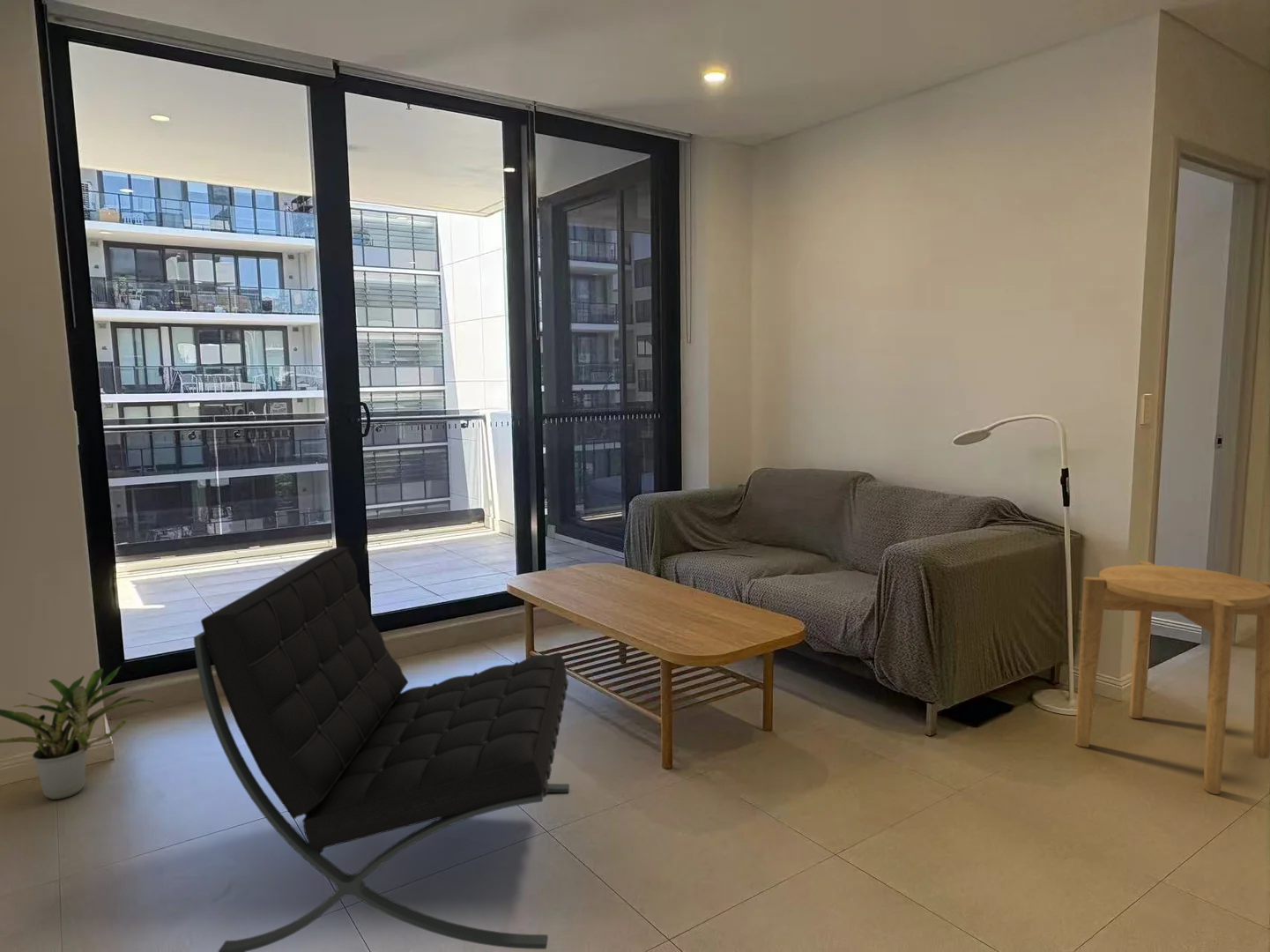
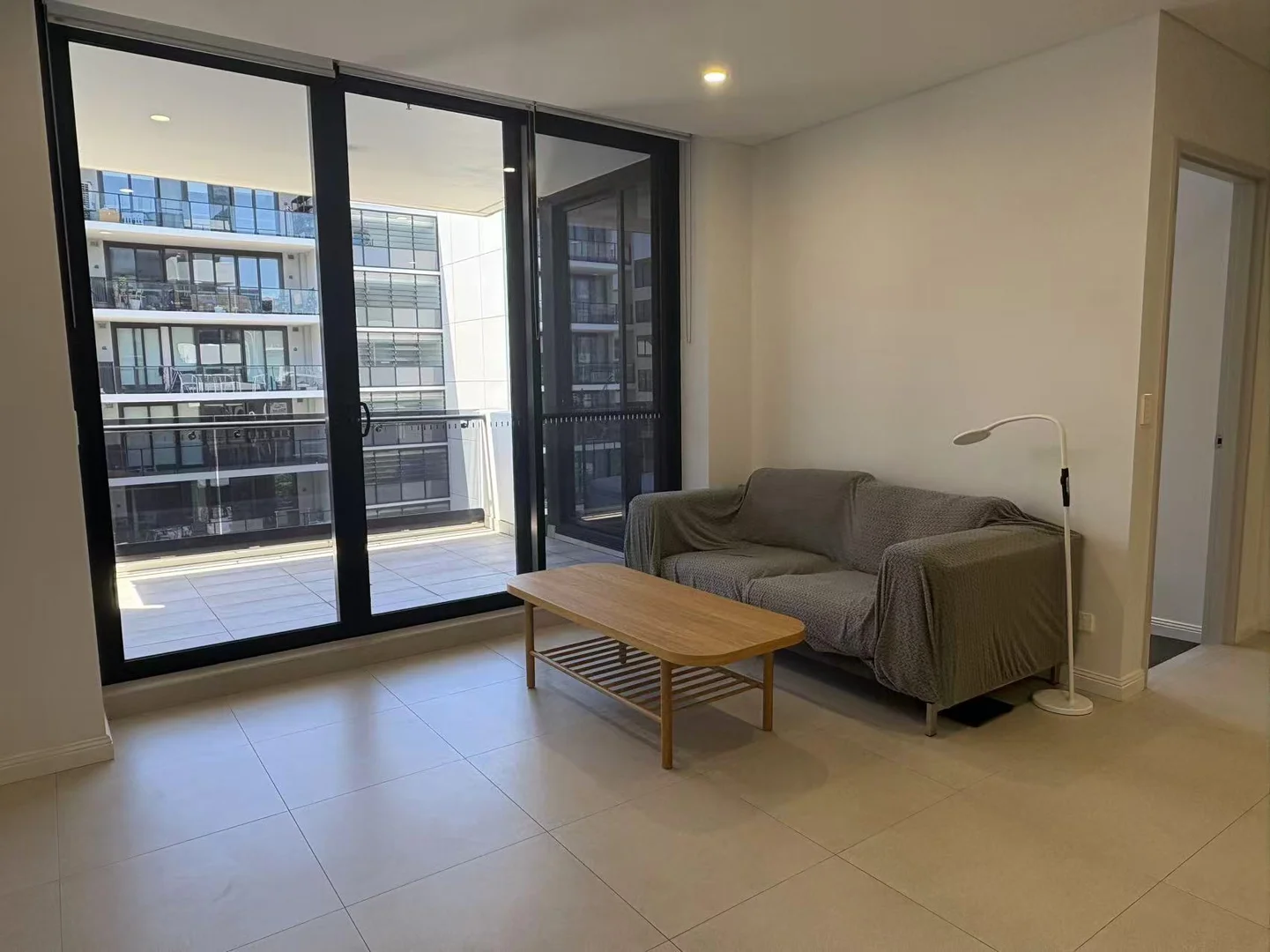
- lounge chair [193,546,570,952]
- potted plant [0,666,155,800]
- side table [1074,561,1270,795]
